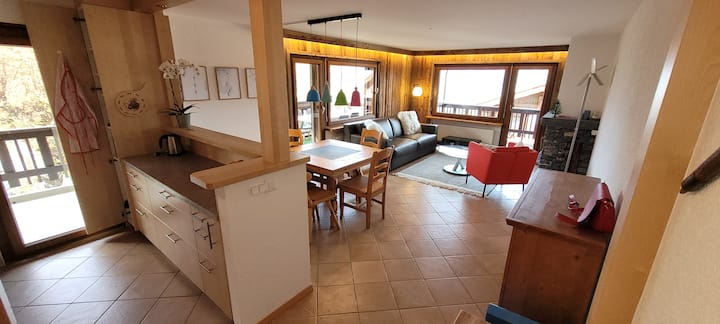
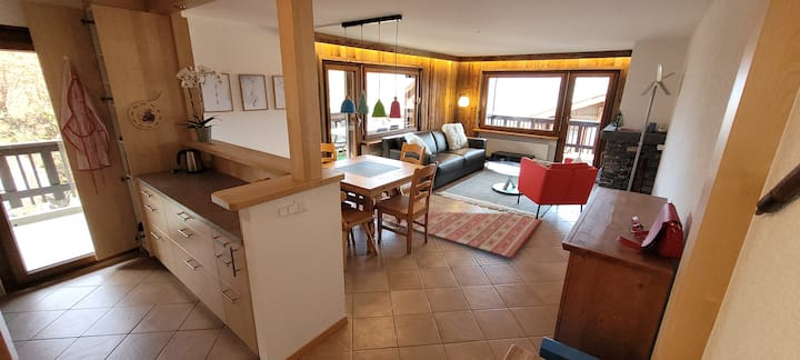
+ rug [373,211,542,259]
